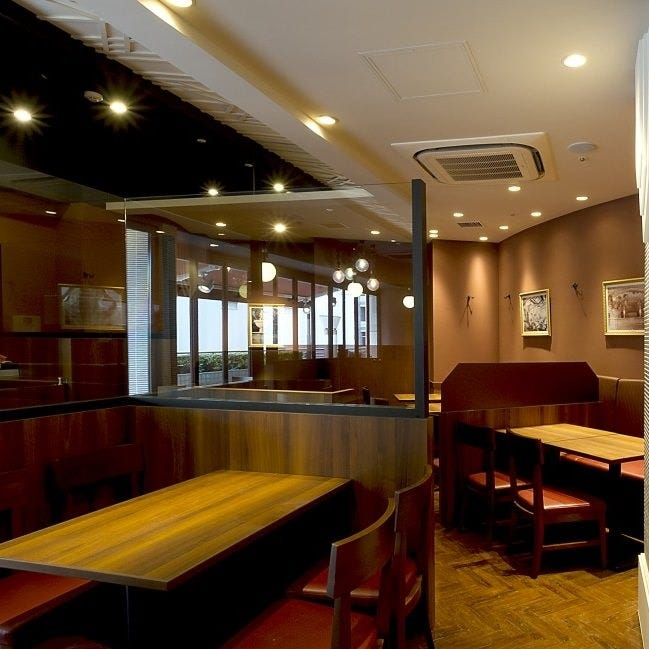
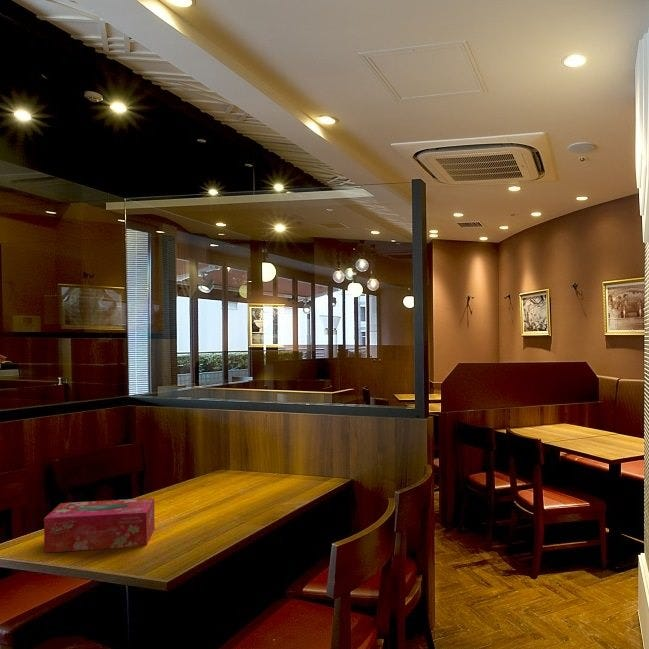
+ tissue box [43,497,156,554]
